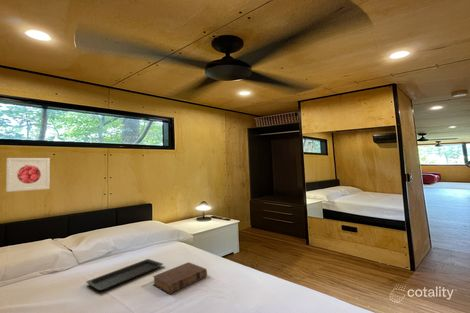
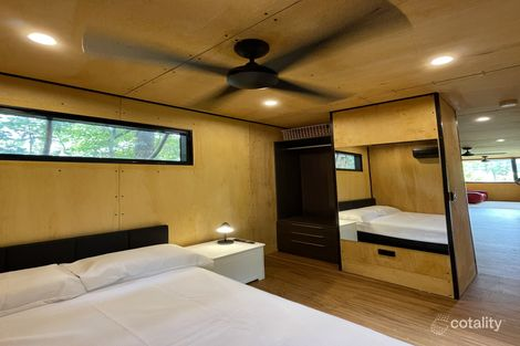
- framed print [5,157,51,193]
- book [151,261,208,295]
- serving tray [85,258,164,291]
